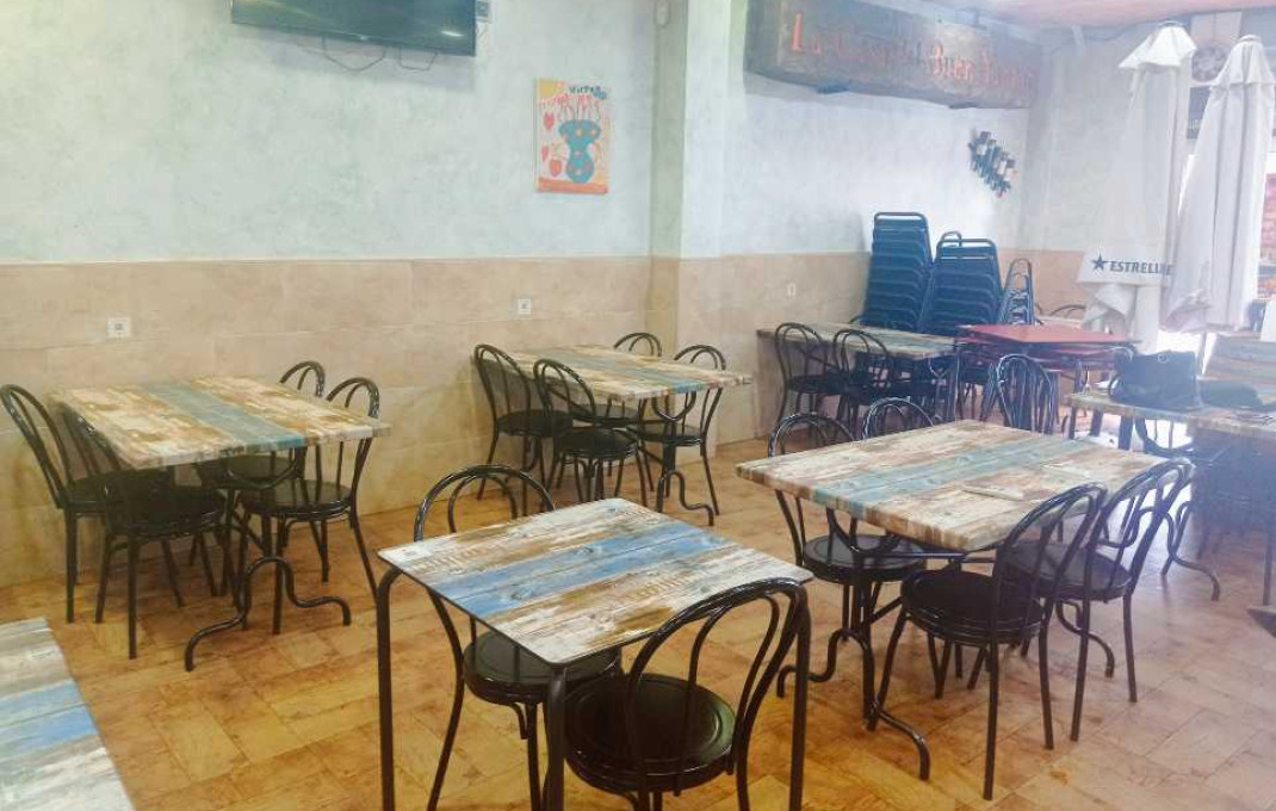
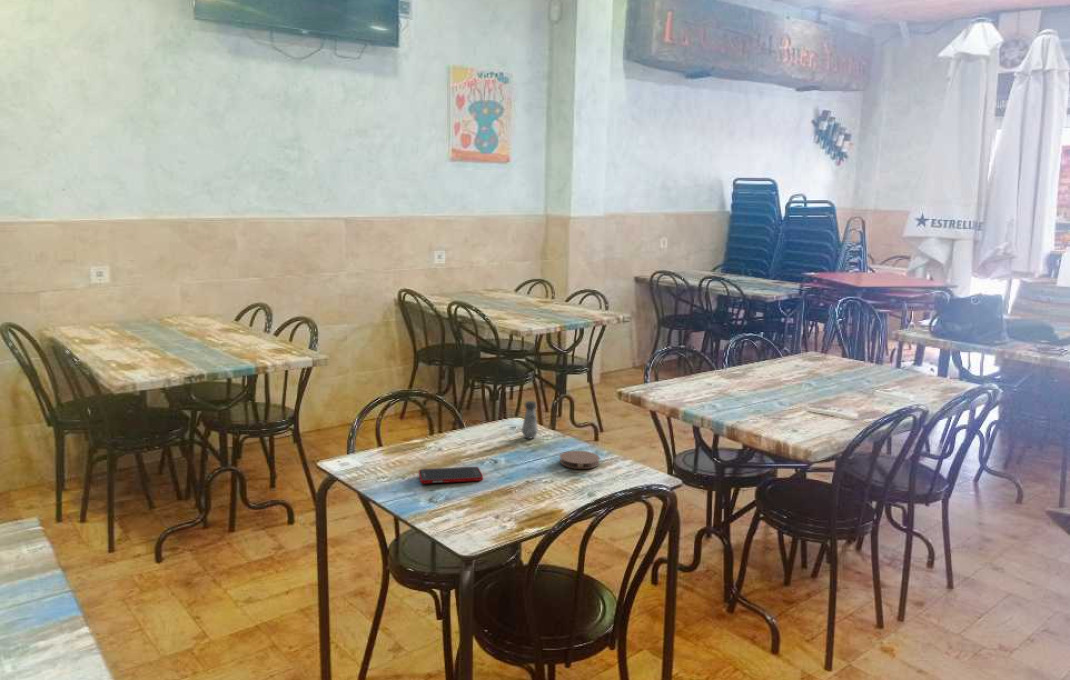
+ cell phone [418,466,484,485]
+ salt shaker [521,400,539,440]
+ coaster [559,450,601,470]
